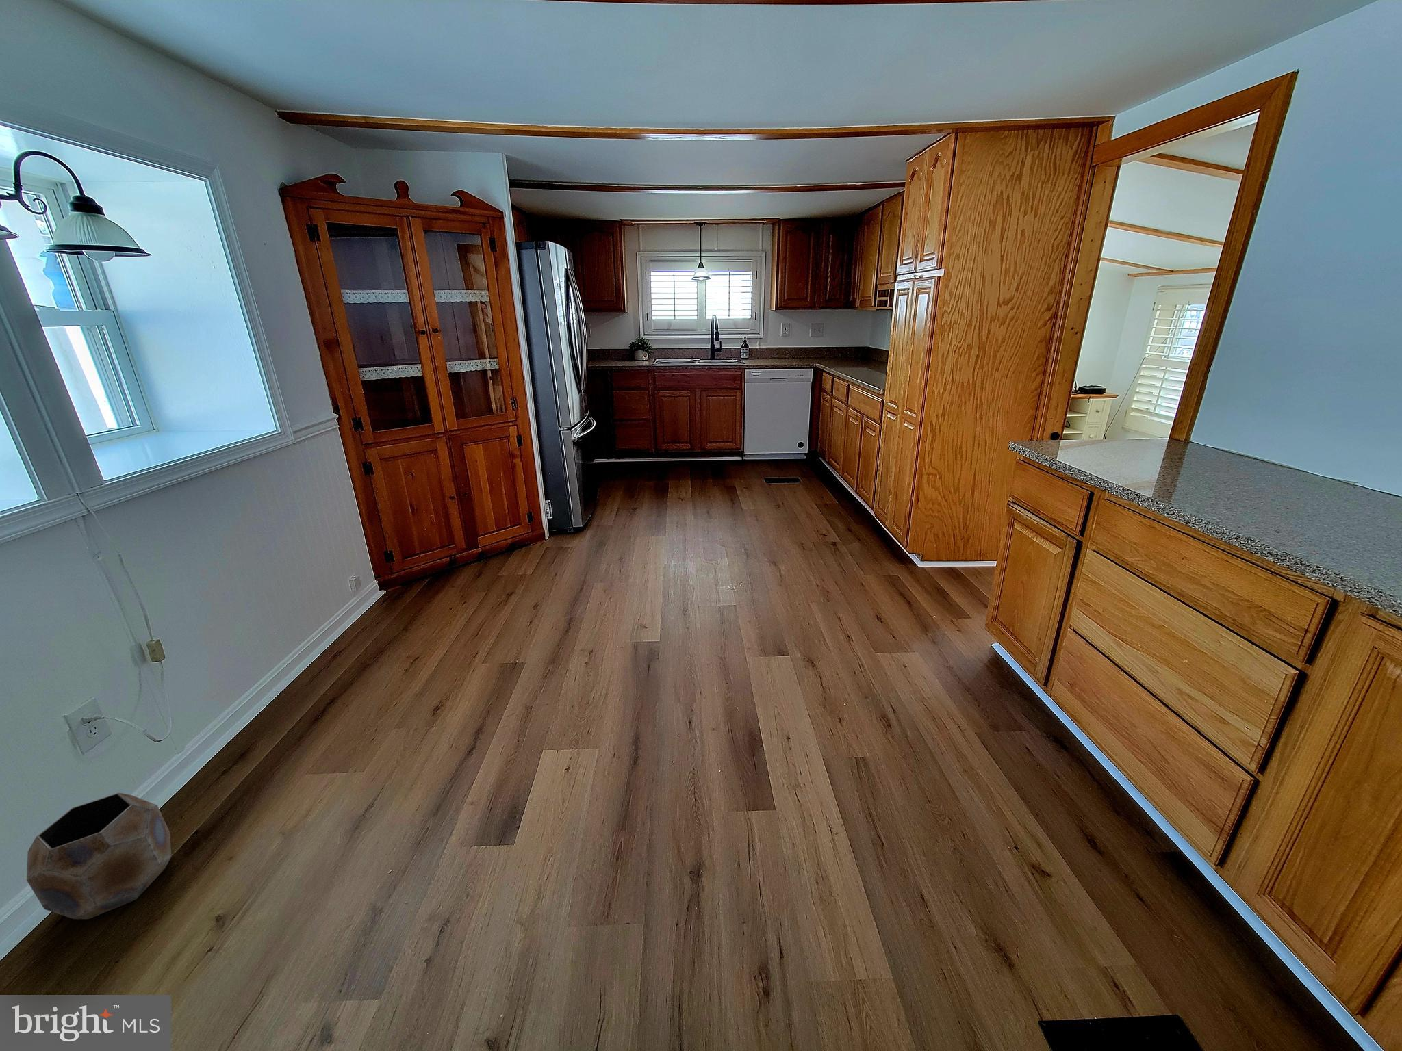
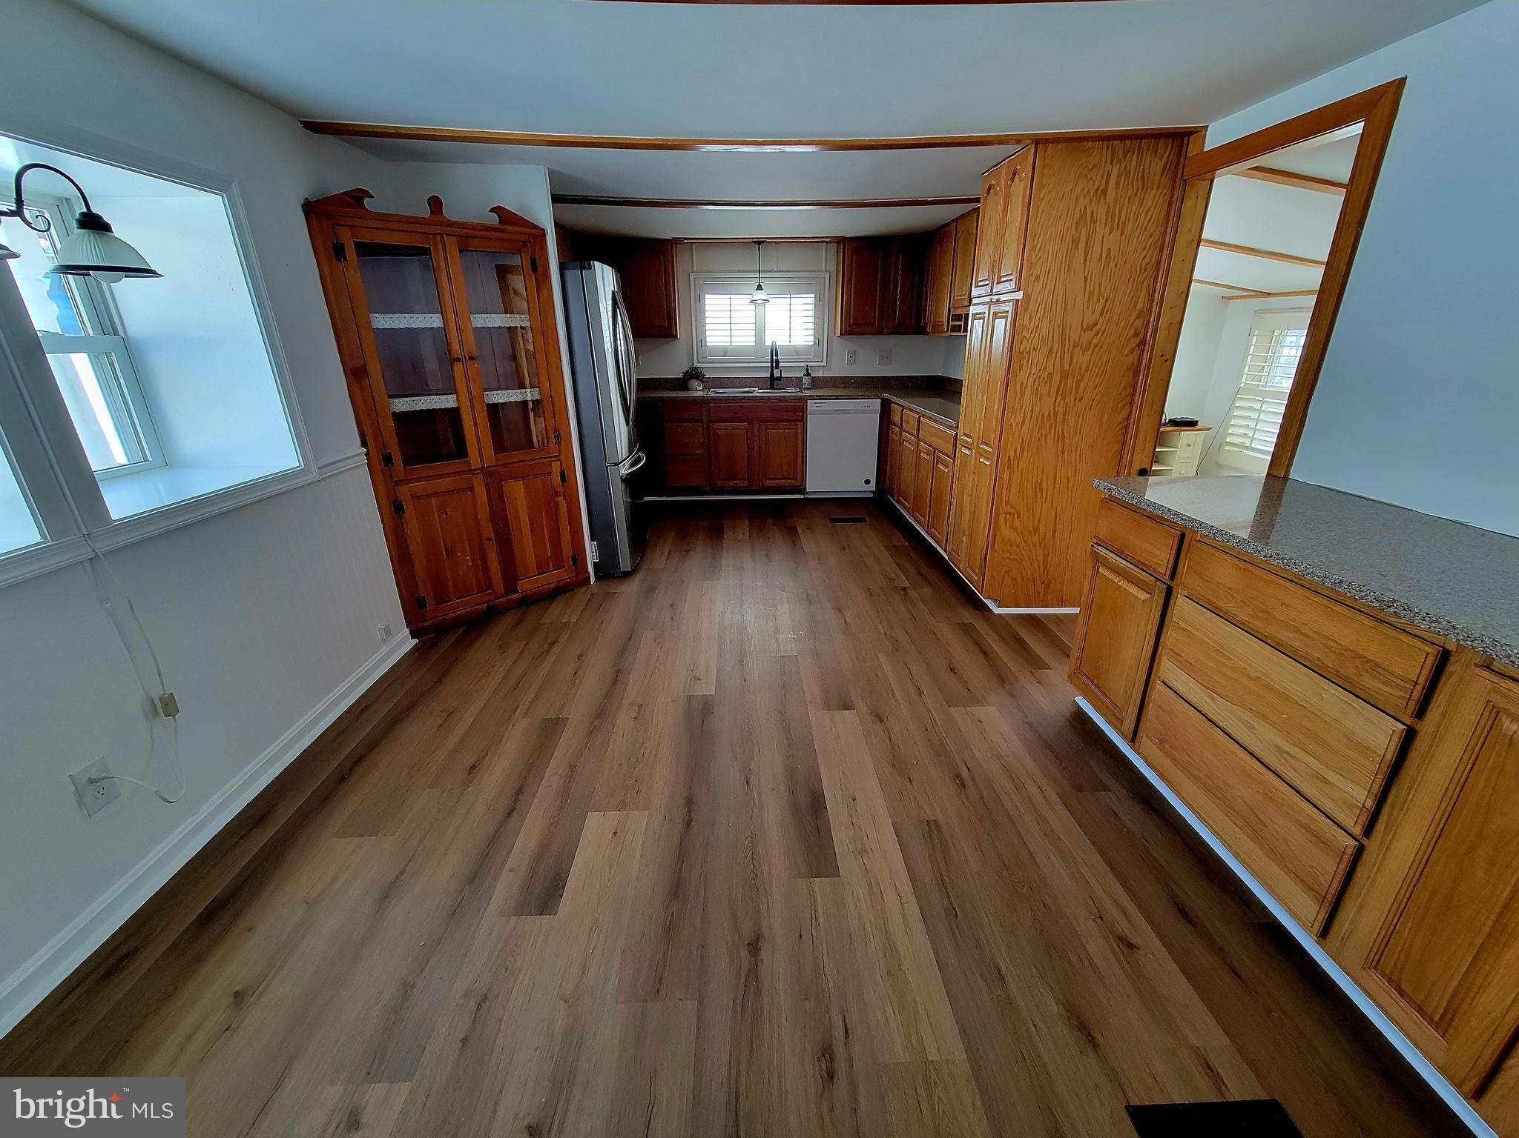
- planter [26,793,172,920]
